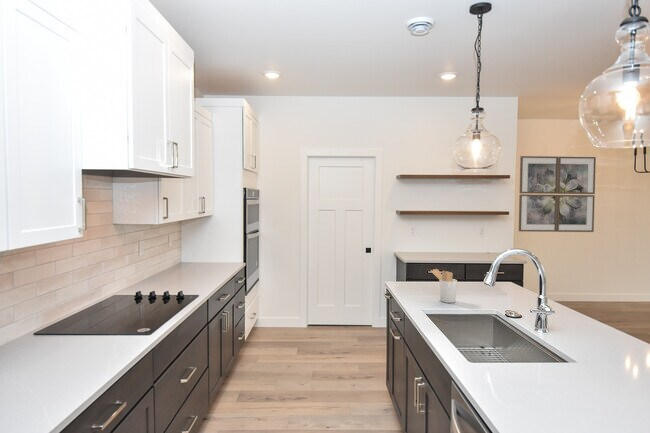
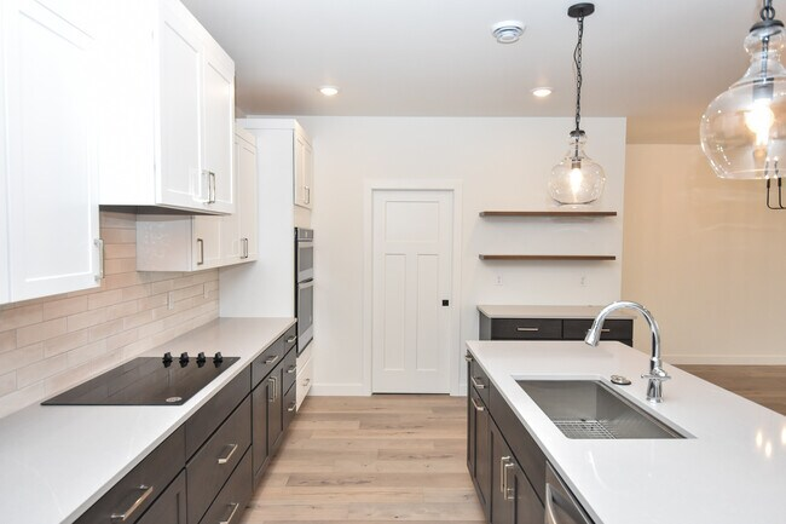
- wall art [518,155,597,233]
- utensil holder [430,268,458,304]
